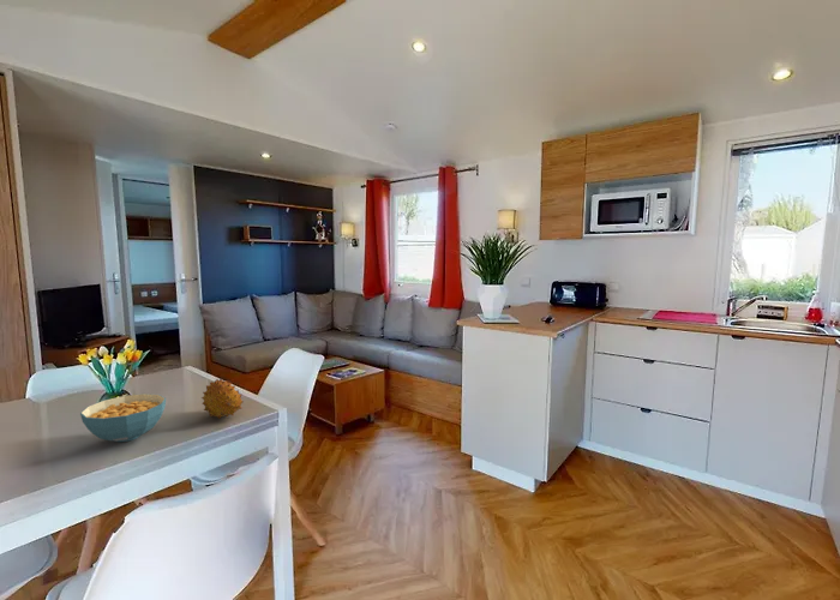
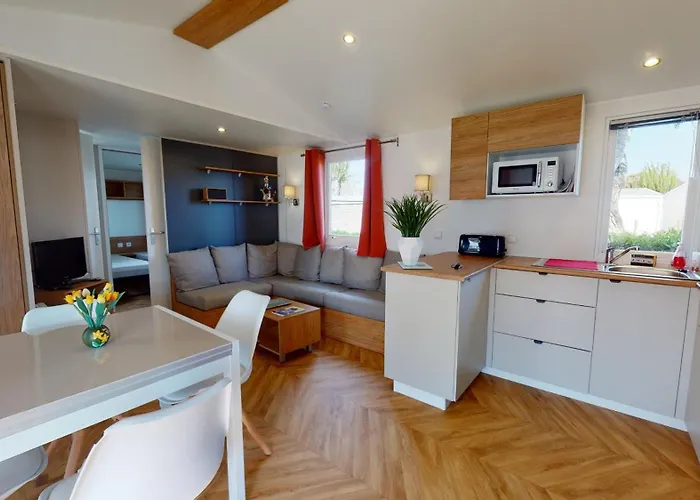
- fruit [200,378,245,420]
- cereal bowl [79,392,167,443]
